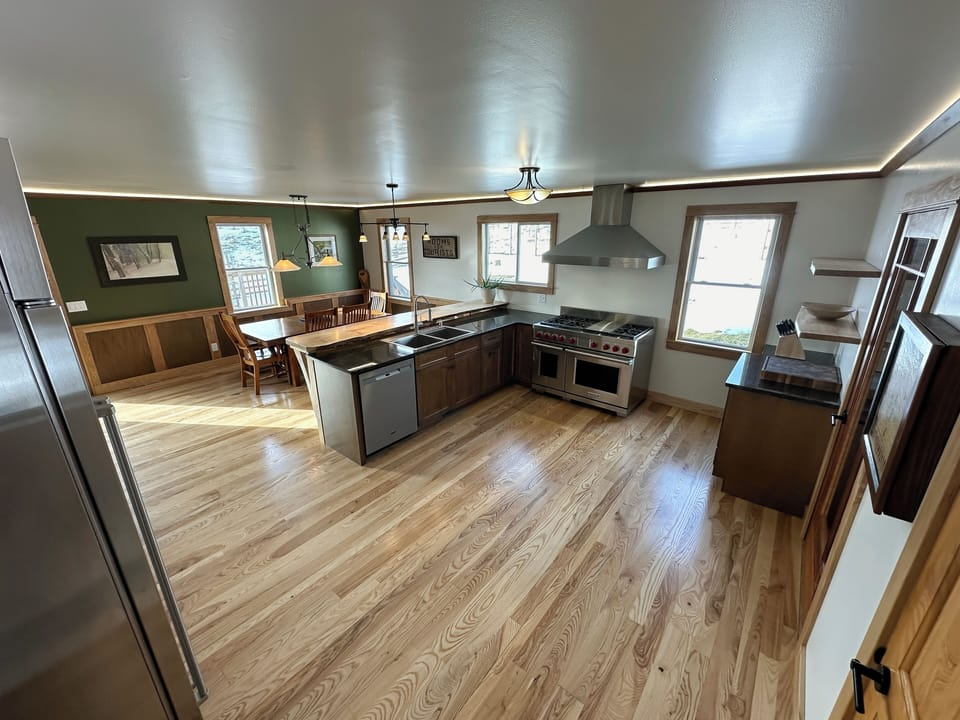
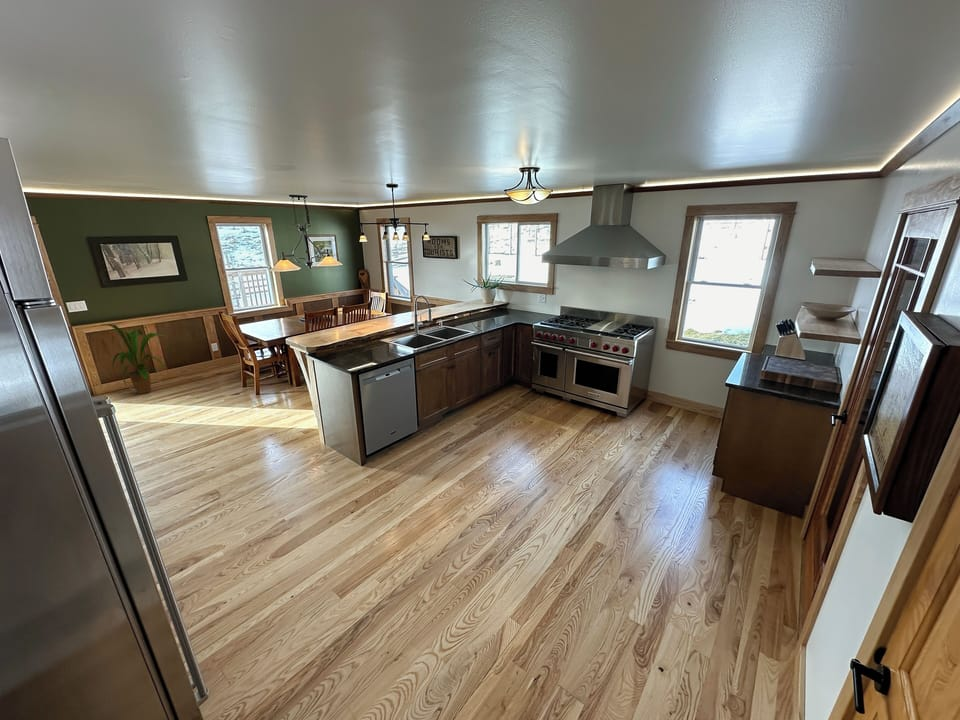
+ house plant [100,323,169,395]
